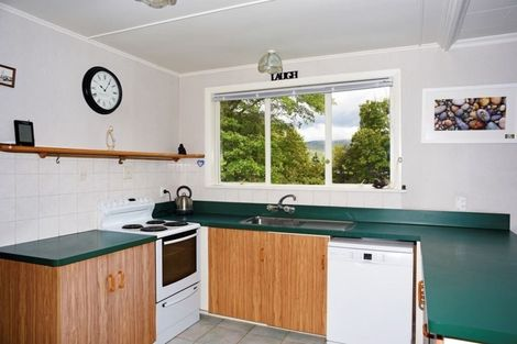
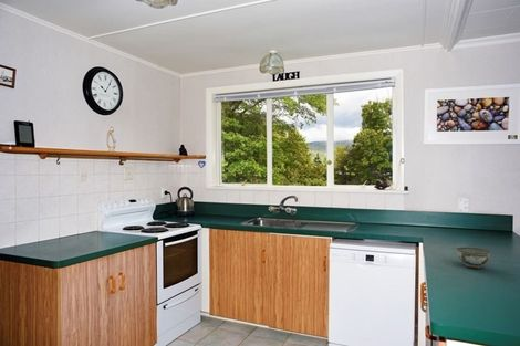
+ bowl [456,247,491,270]
